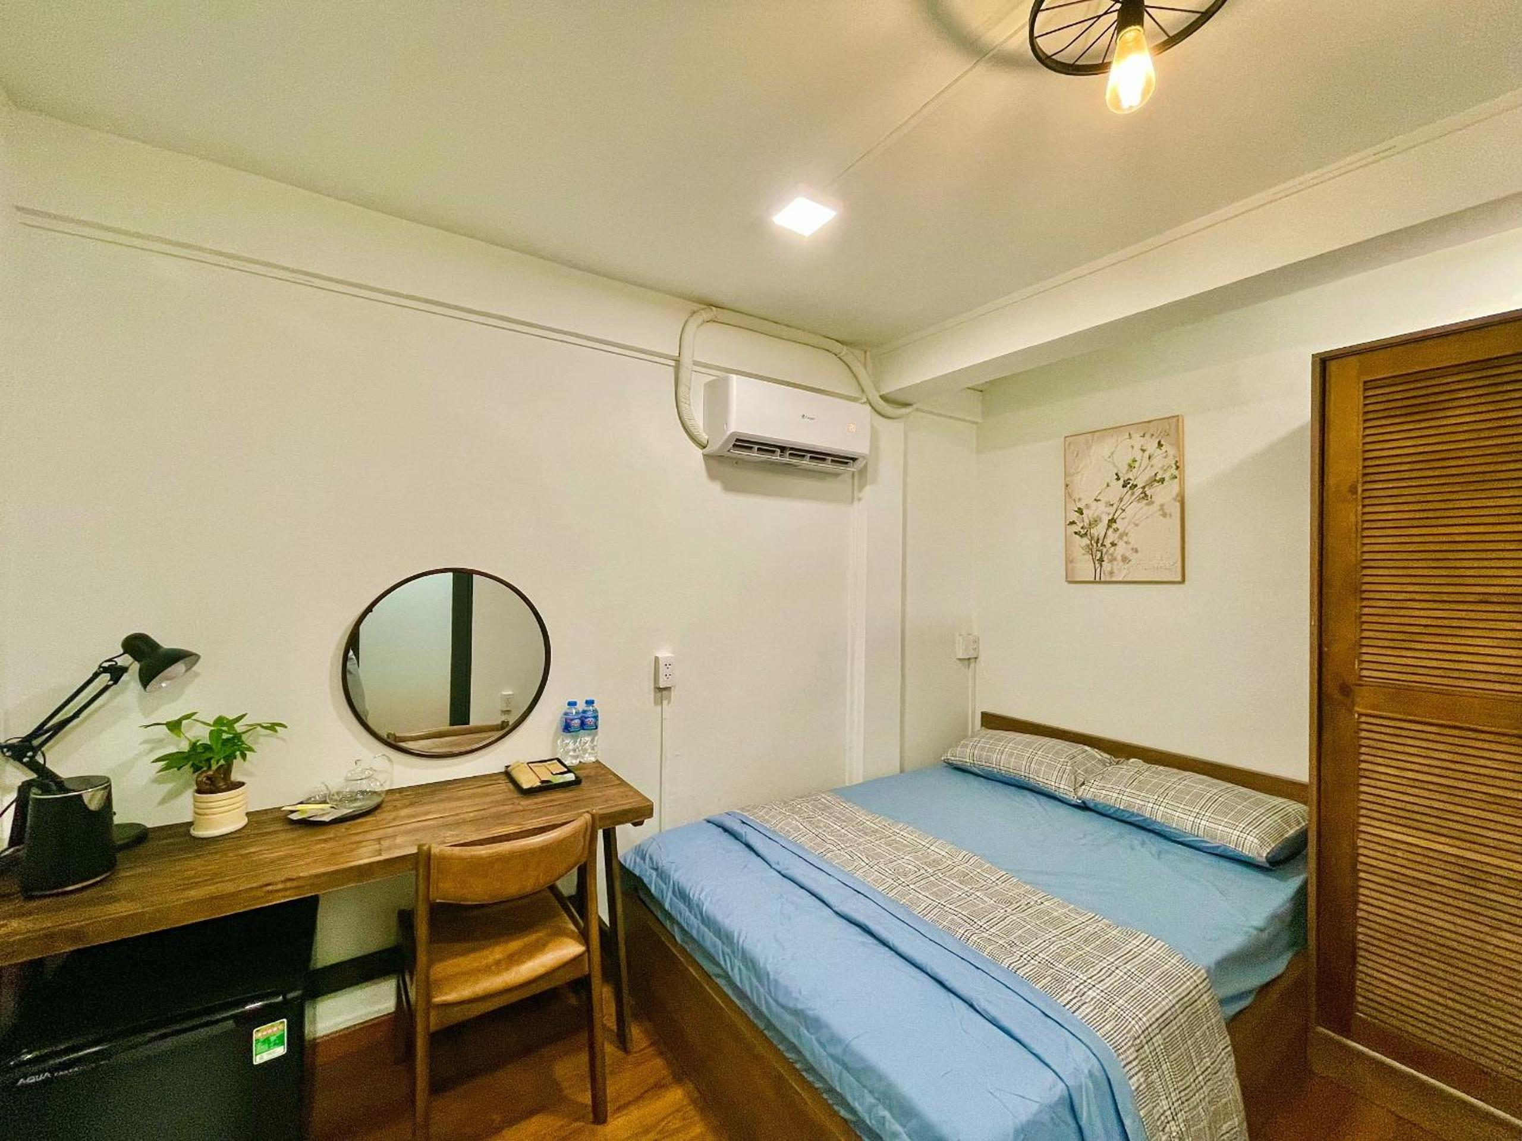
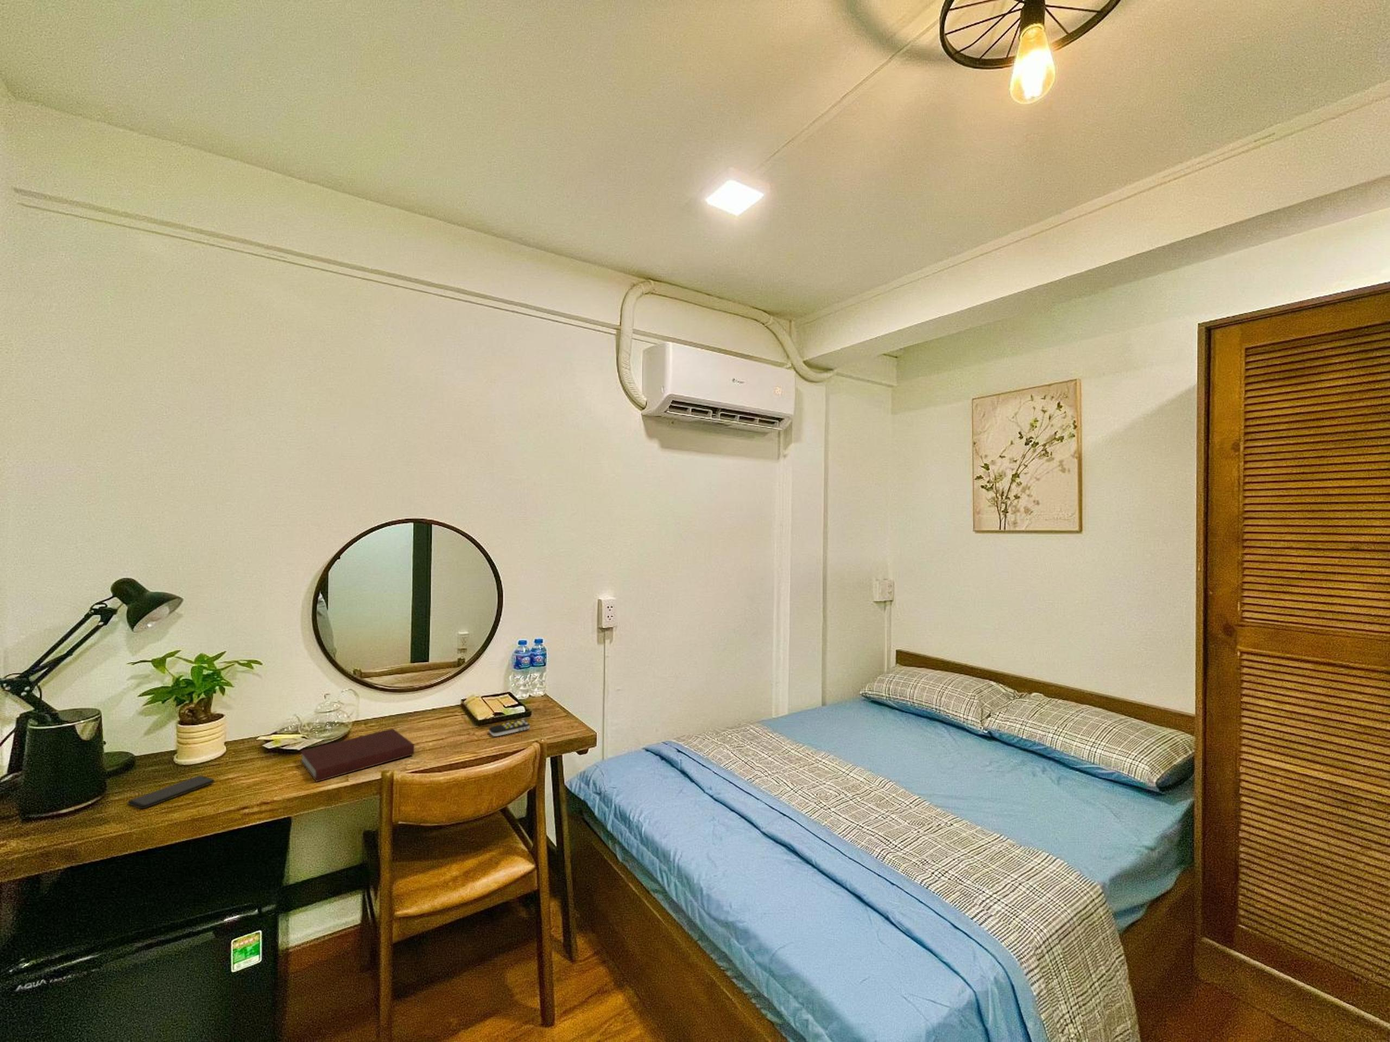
+ notebook [300,728,415,783]
+ smartphone [128,775,215,809]
+ remote control [488,719,531,737]
